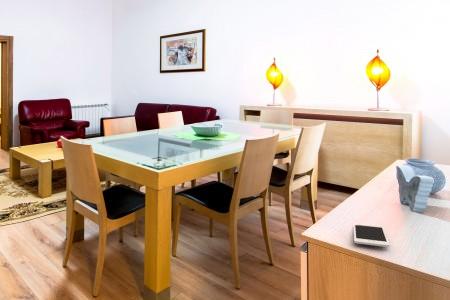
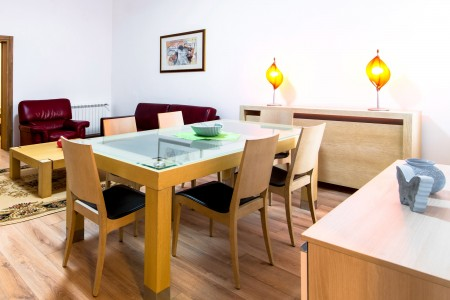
- cell phone [352,224,390,248]
